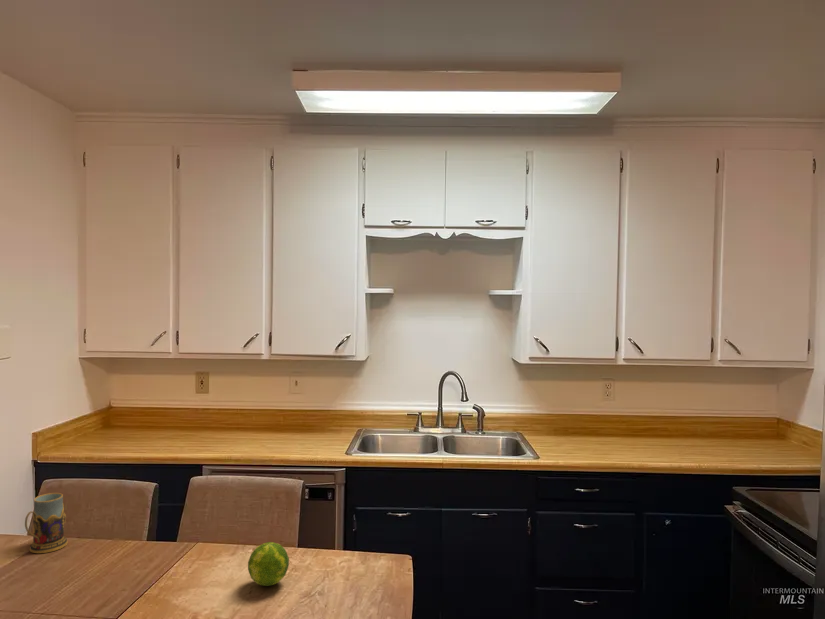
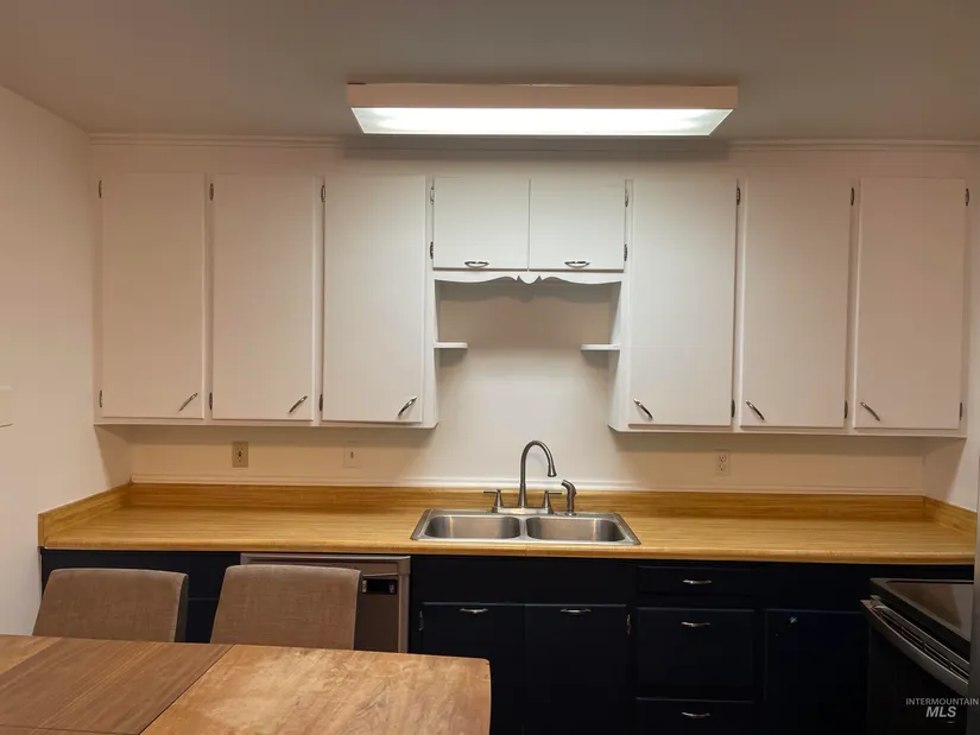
- mug [24,492,68,554]
- fruit [247,541,290,587]
